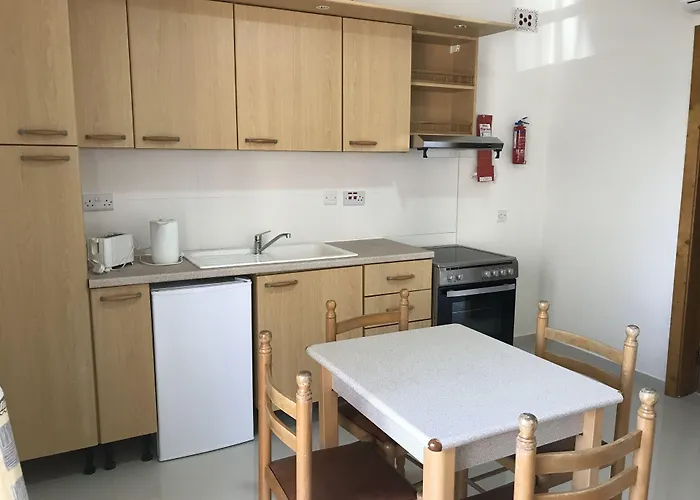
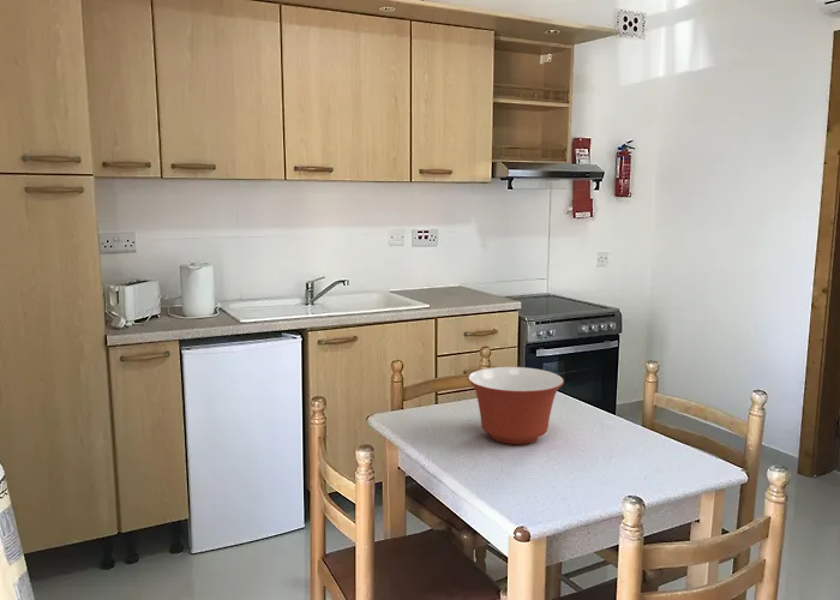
+ mixing bowl [467,366,565,445]
